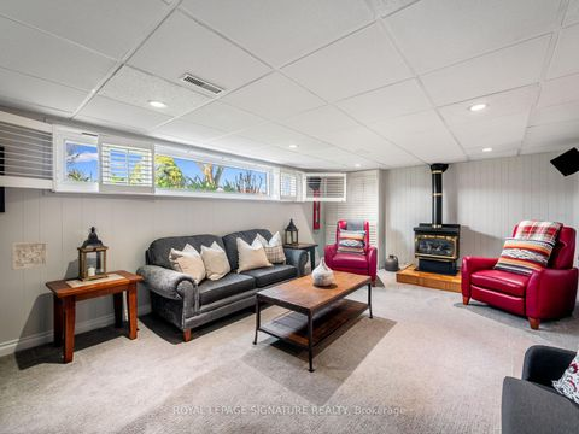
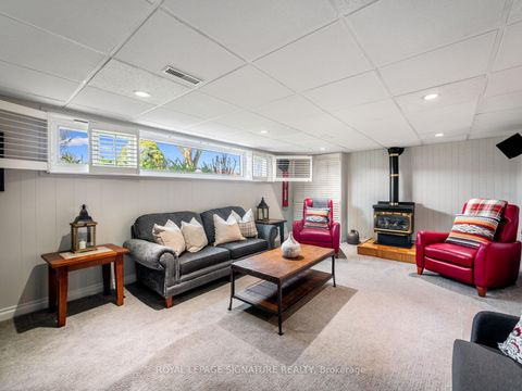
- wall ornament [10,240,48,271]
